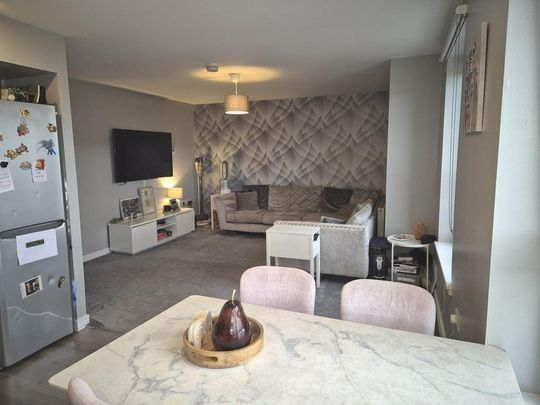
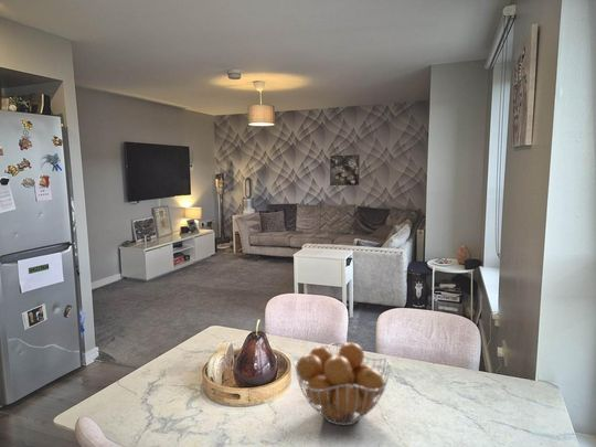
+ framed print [329,153,361,187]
+ fruit basket [294,341,391,426]
